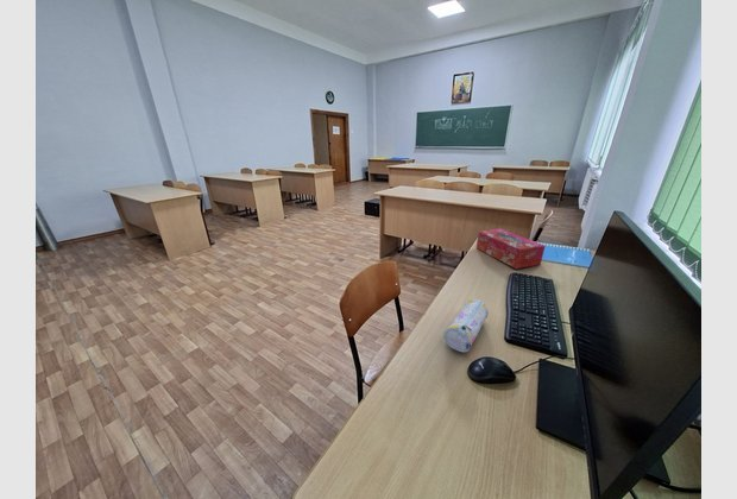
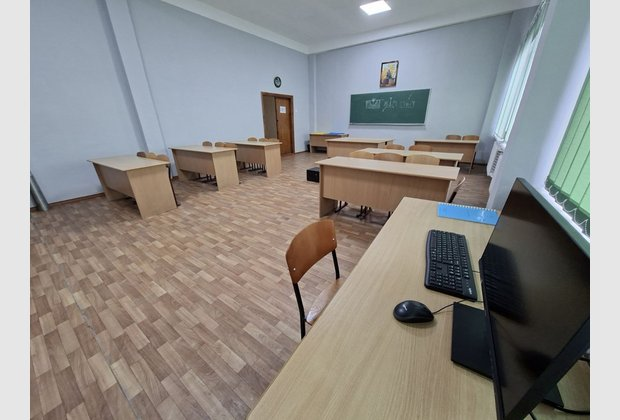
- pencil case [443,298,490,353]
- tissue box [475,228,547,270]
